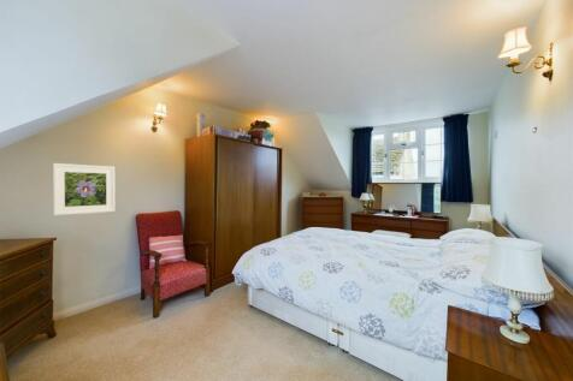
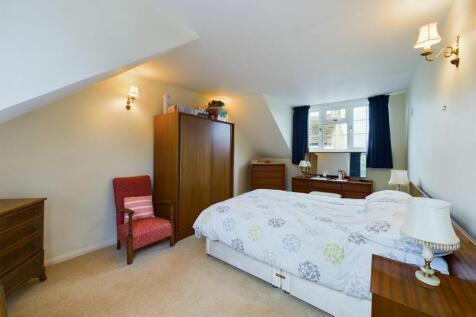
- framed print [52,162,117,216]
